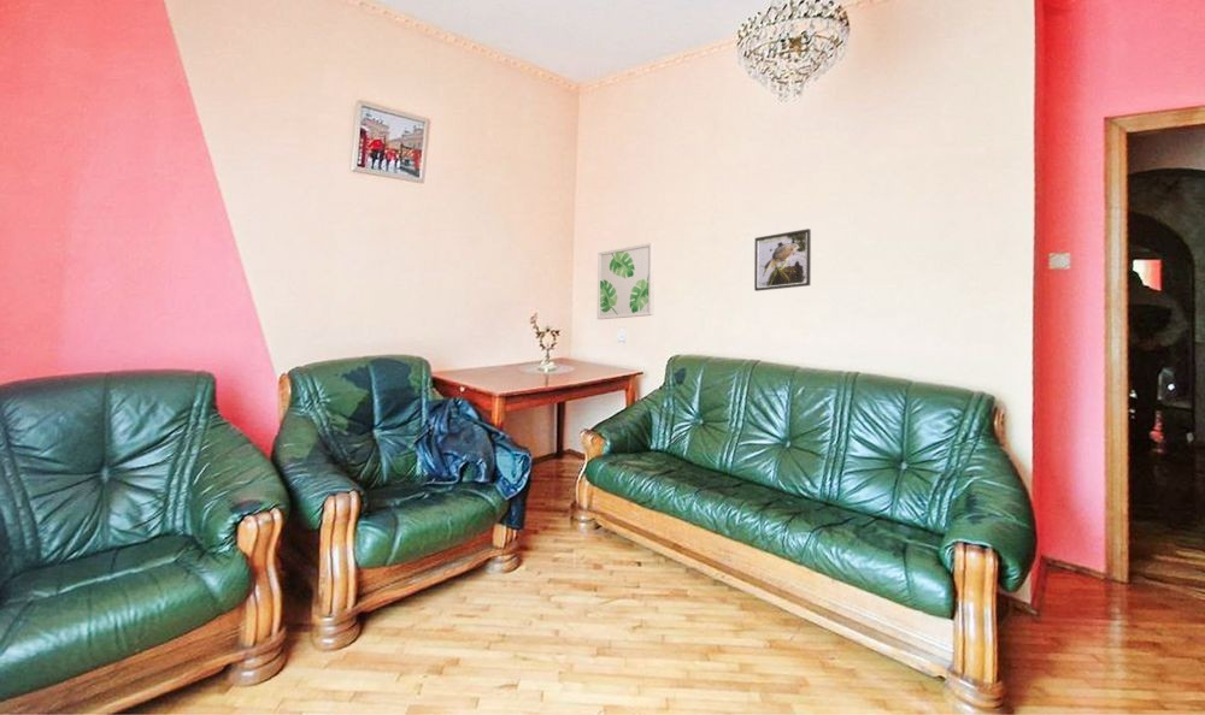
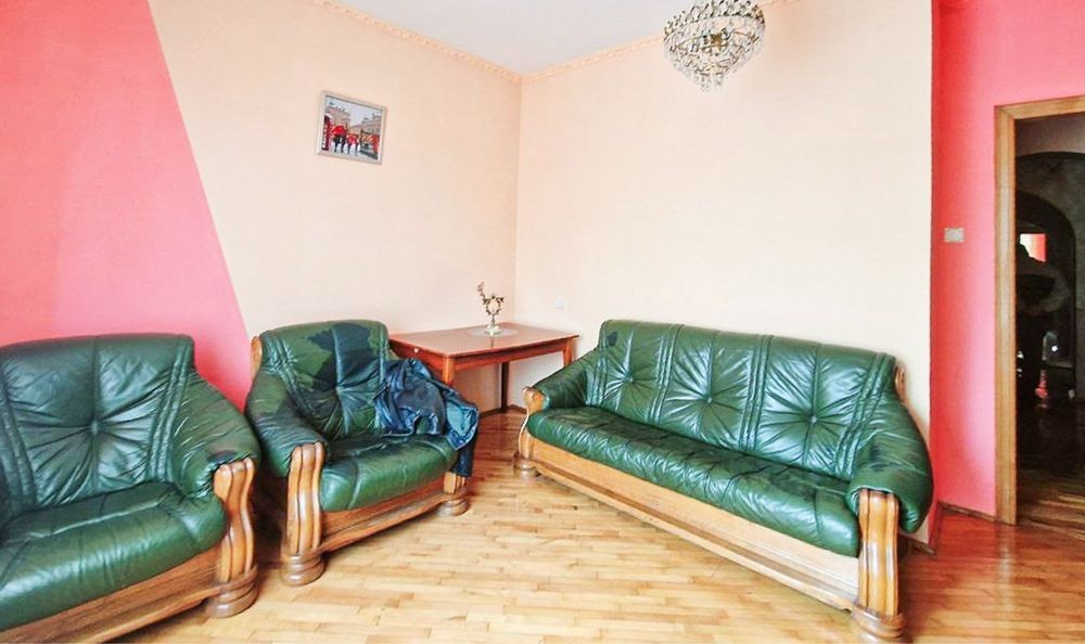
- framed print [753,228,812,292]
- wall art [596,242,656,320]
